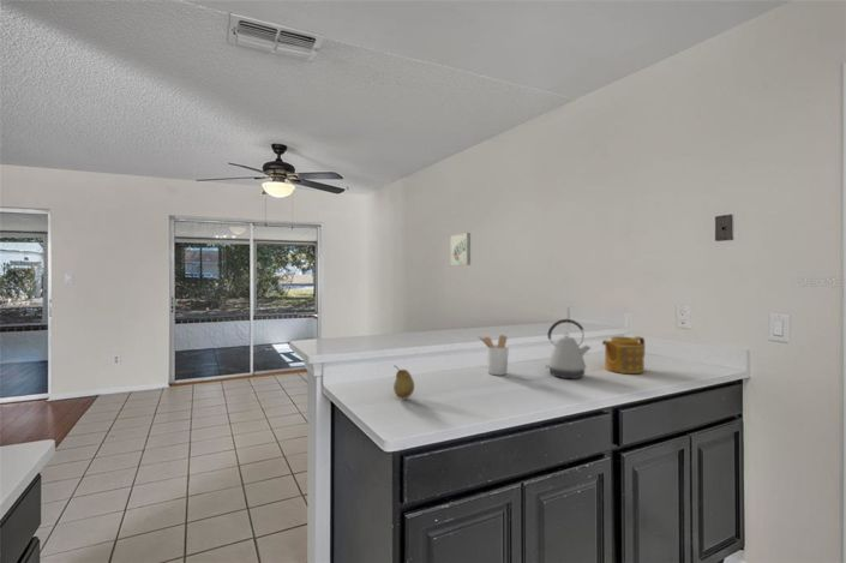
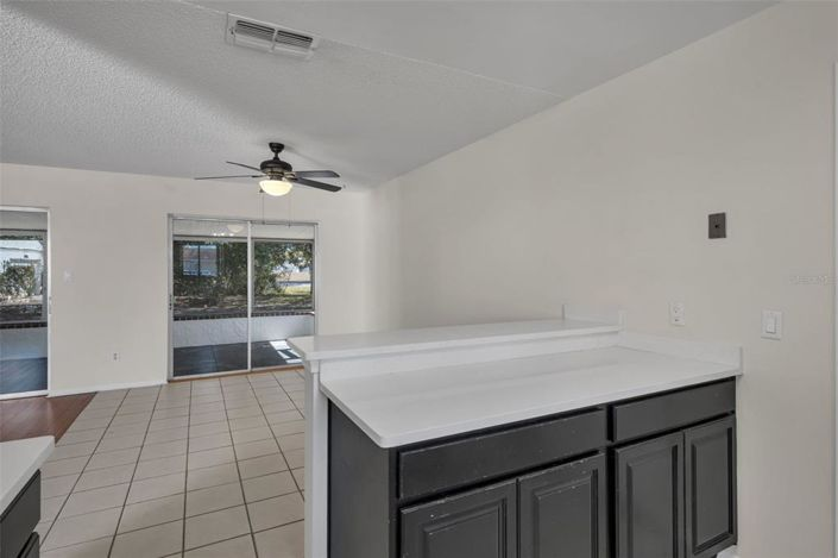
- utensil holder [476,334,510,377]
- fruit [392,364,415,400]
- kettle [544,318,593,379]
- wall art [449,232,472,268]
- teapot [601,335,646,375]
